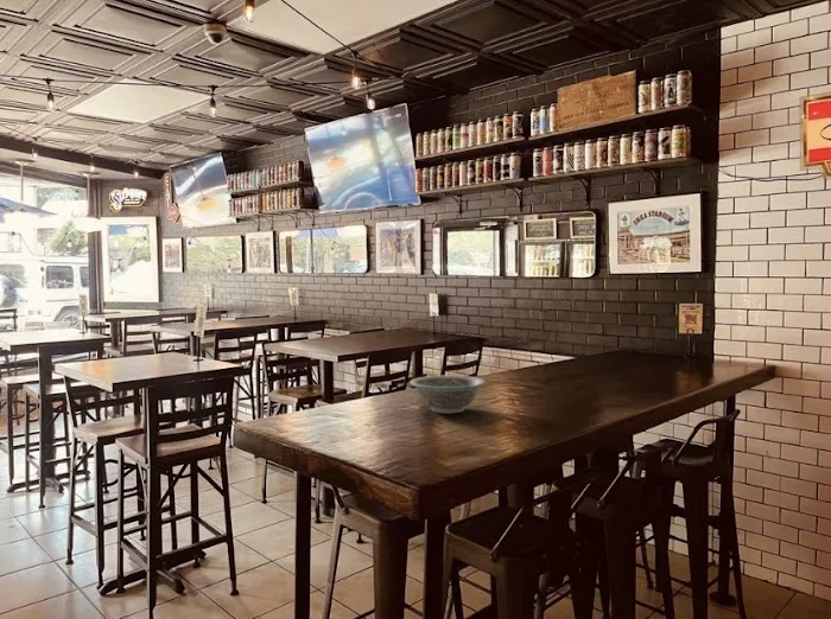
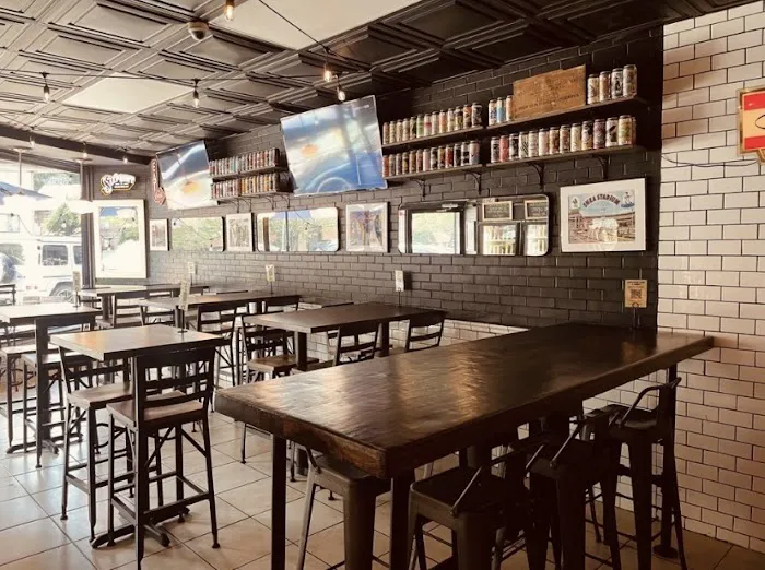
- bowl [408,375,488,415]
